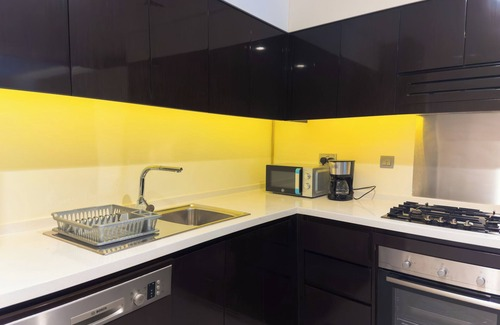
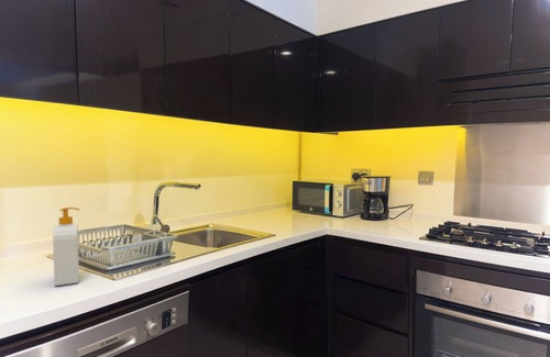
+ soap bottle [52,207,81,287]
